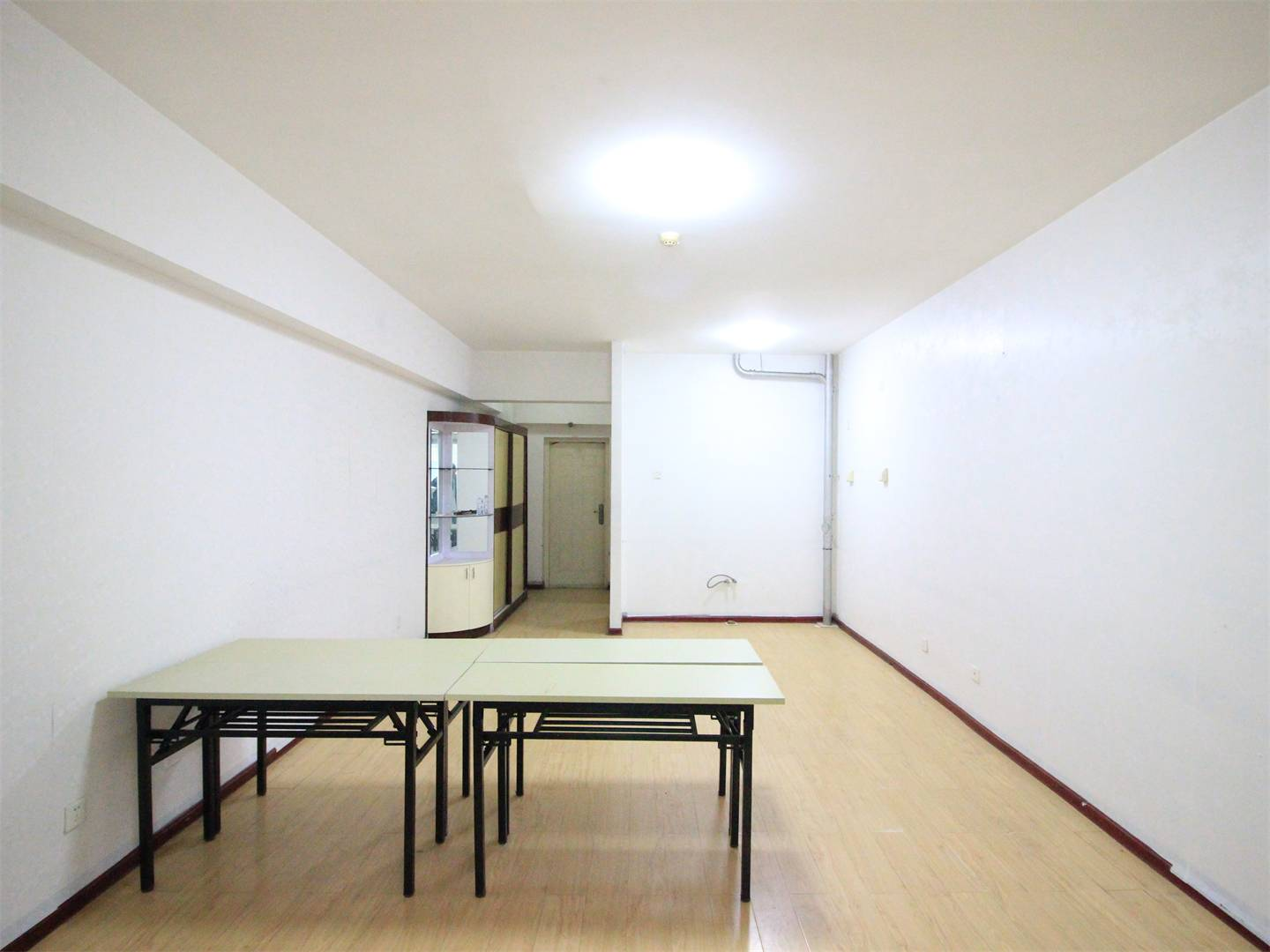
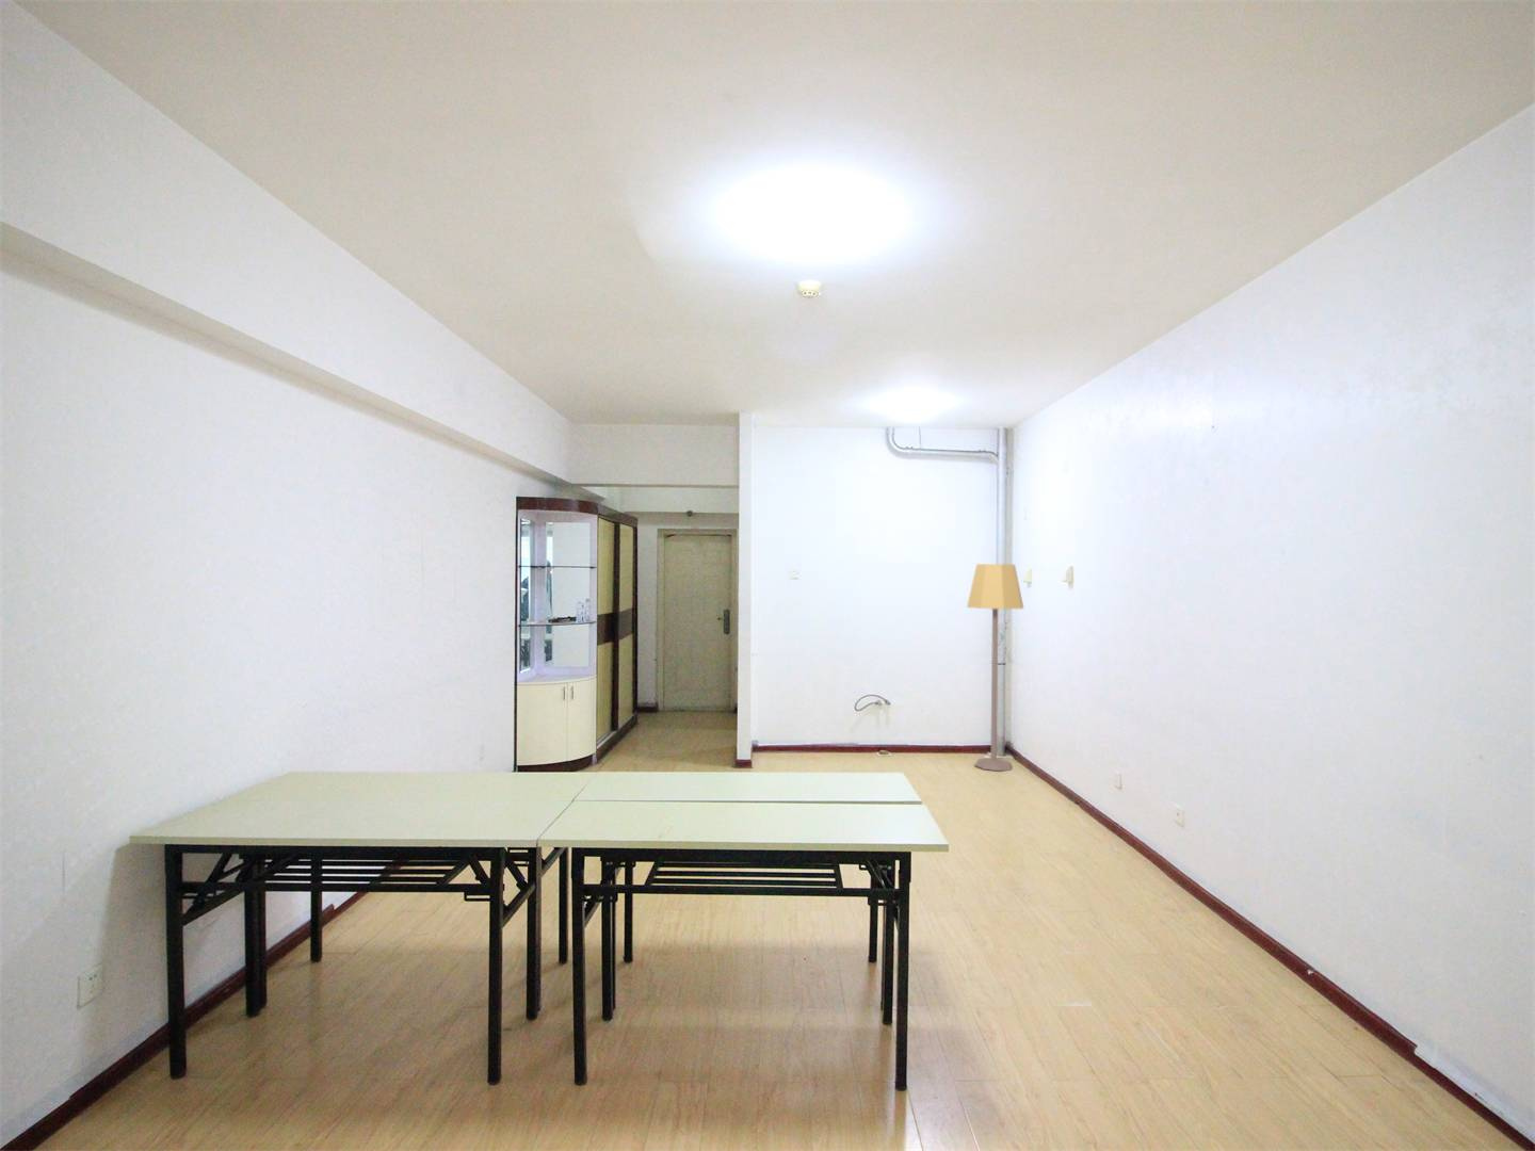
+ lamp [966,562,1025,771]
